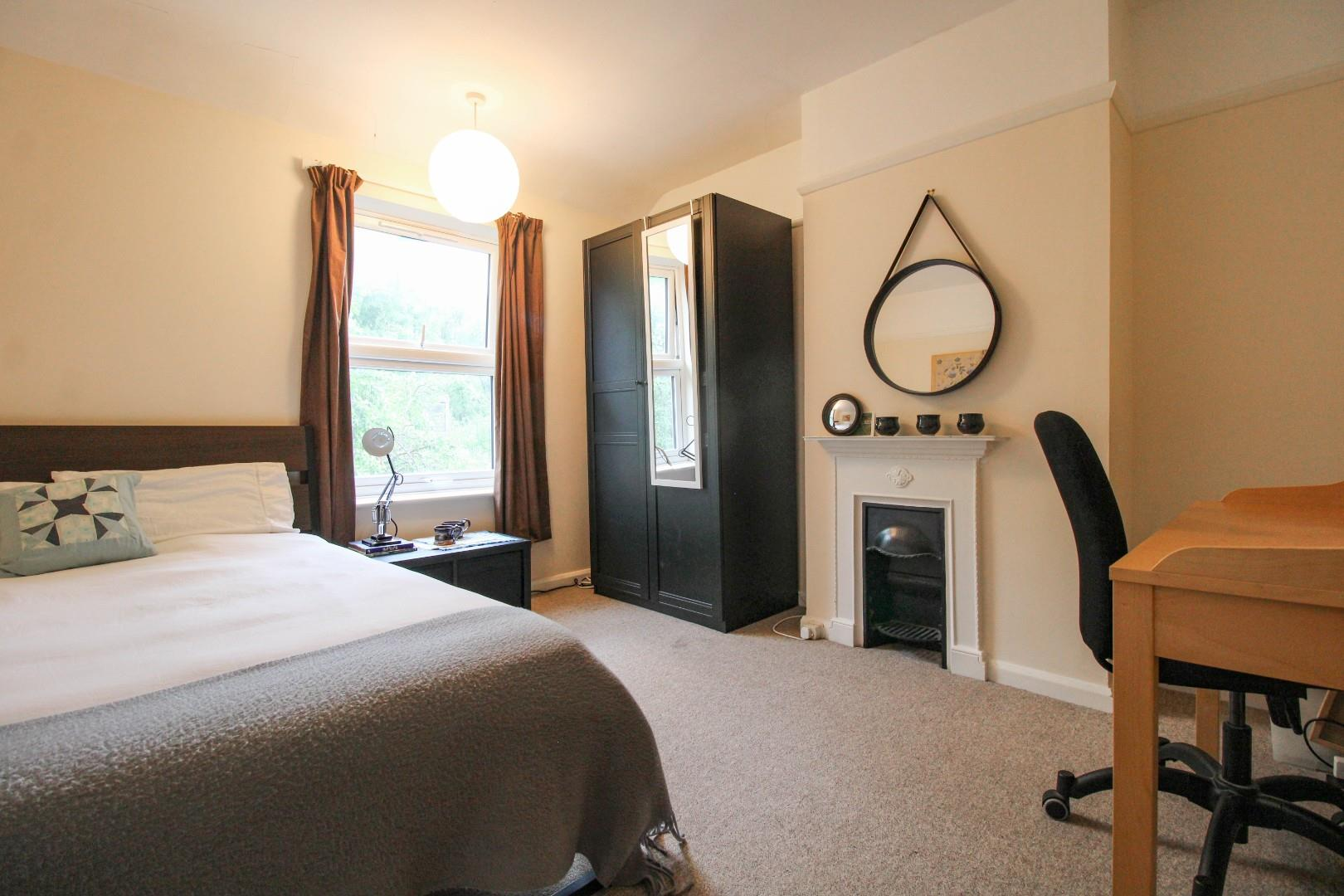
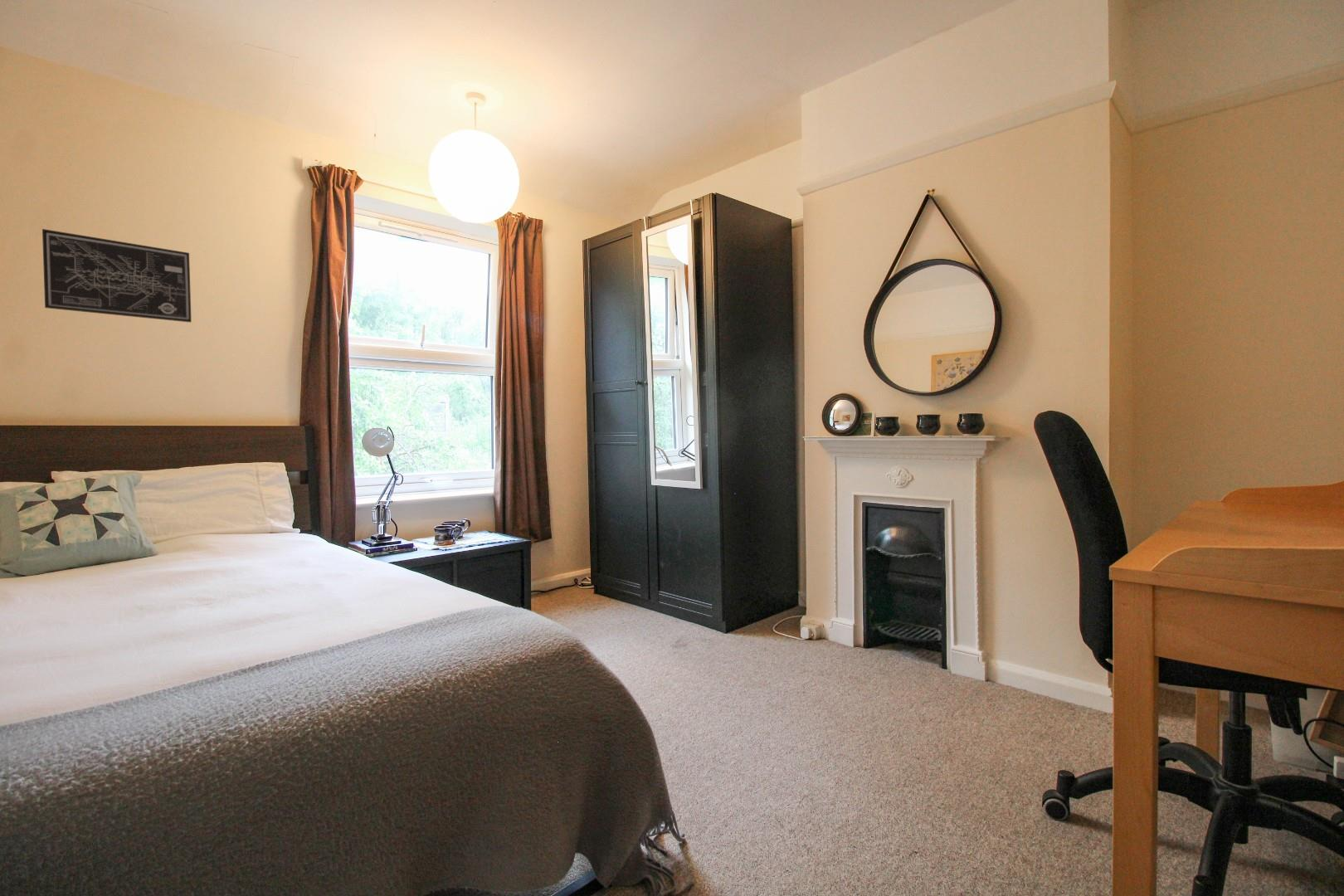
+ wall art [41,228,192,324]
